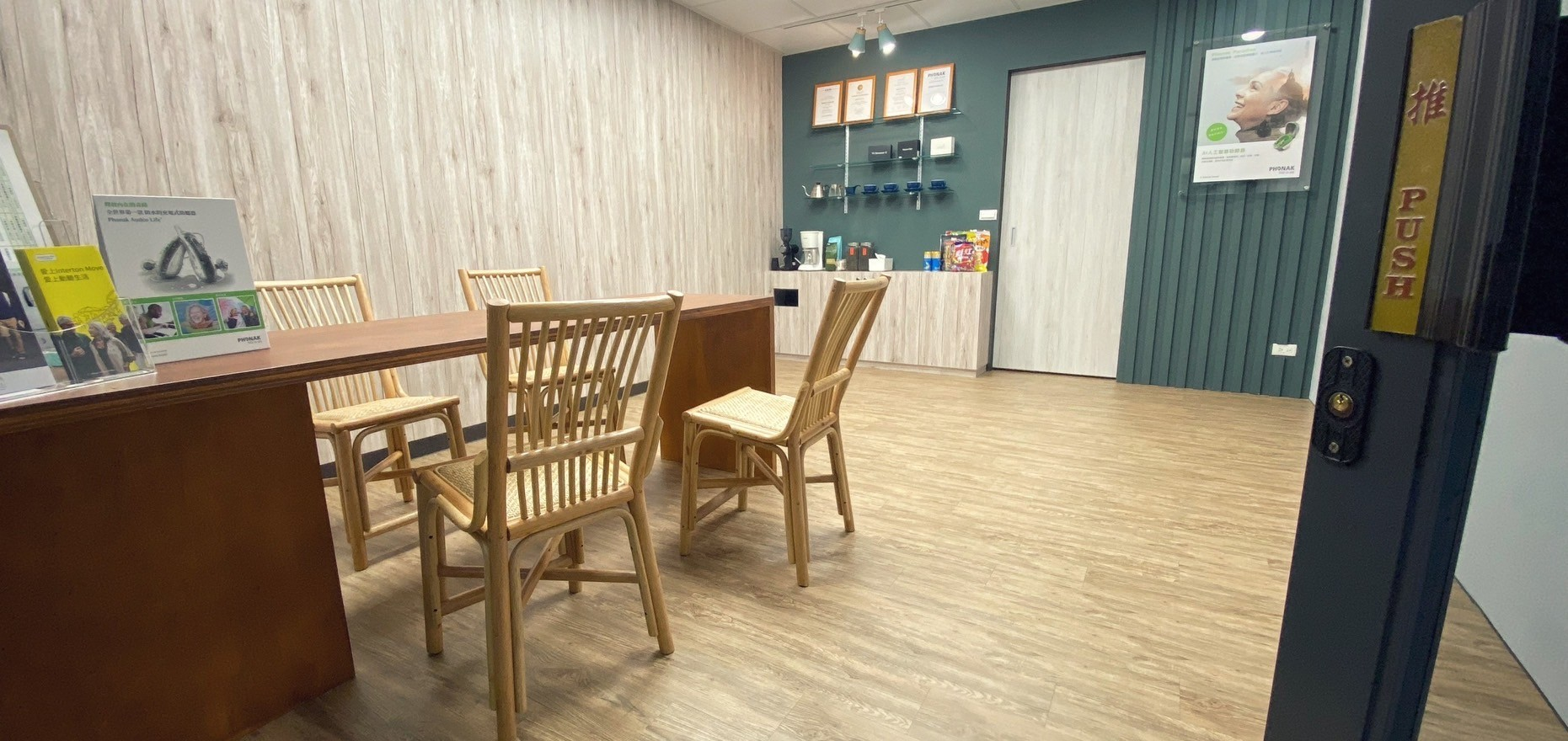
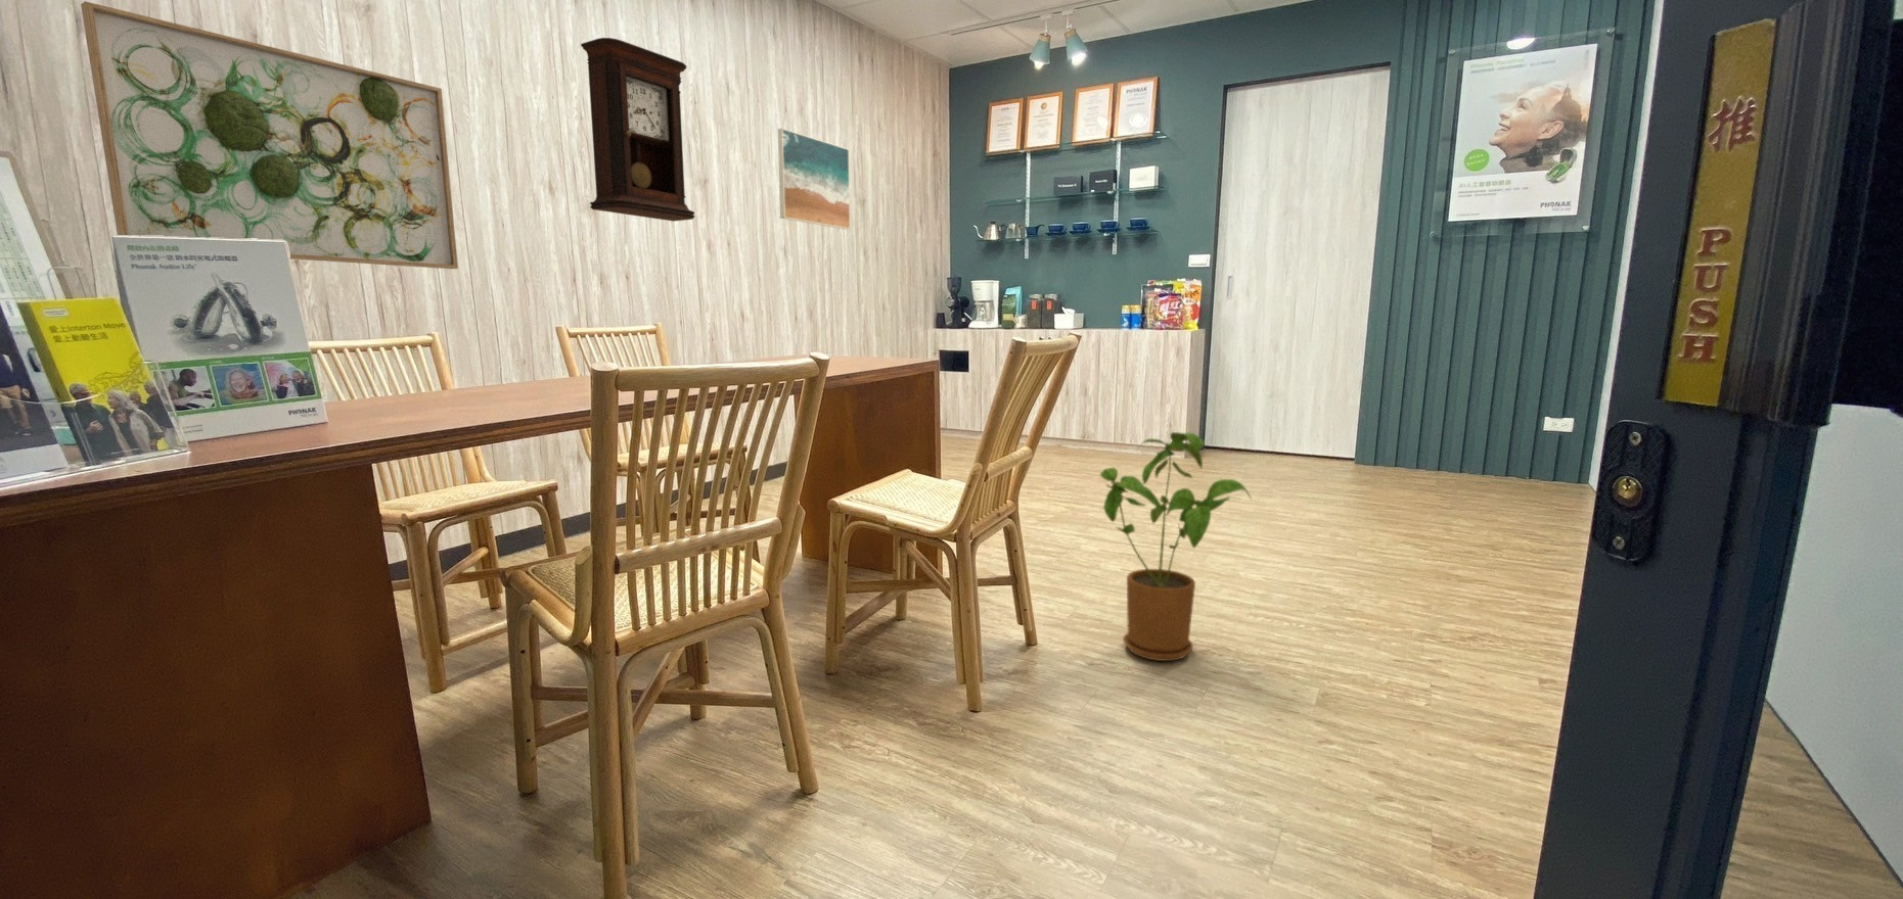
+ wall art [80,0,459,269]
+ house plant [1098,431,1252,662]
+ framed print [777,127,851,231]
+ pendulum clock [580,36,697,223]
